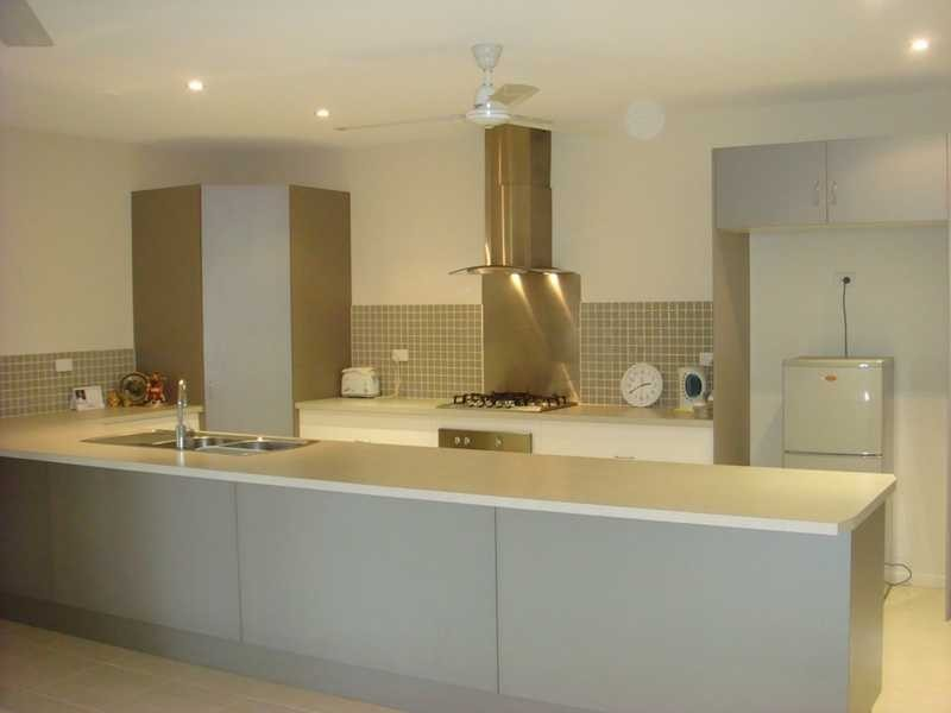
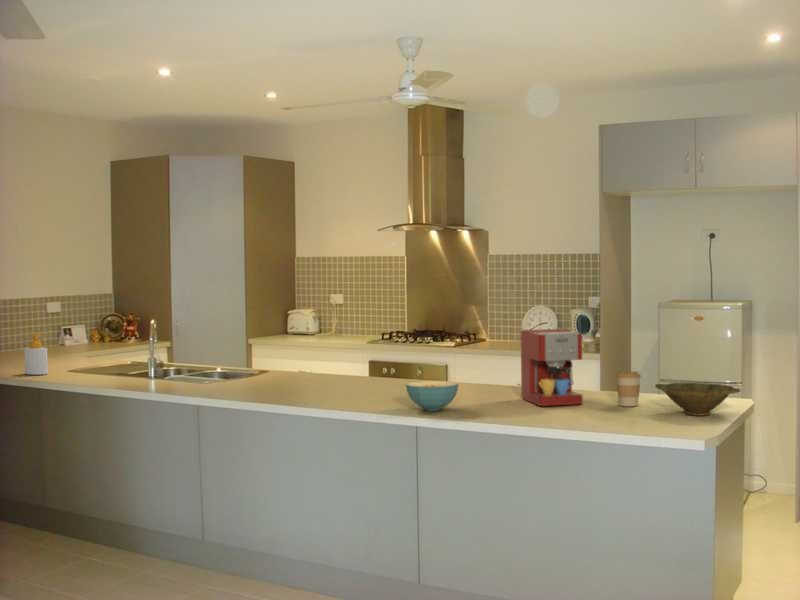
+ coffee maker [520,328,584,407]
+ soap bottle [23,333,49,376]
+ bowl [654,382,742,417]
+ cereal bowl [405,380,459,411]
+ coffee cup [614,370,642,407]
